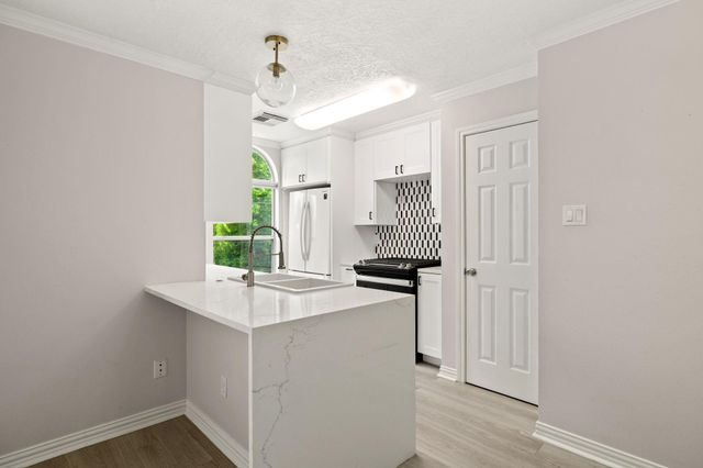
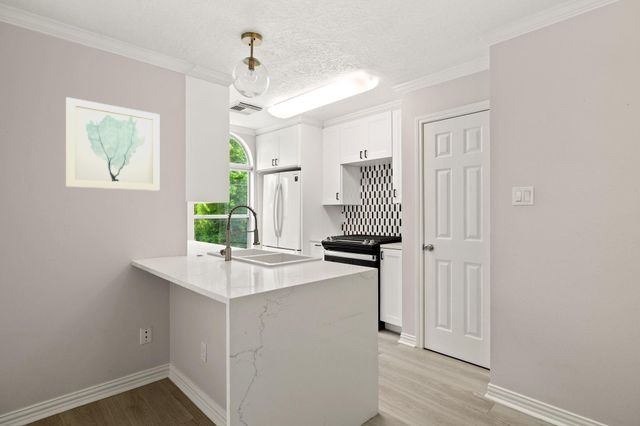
+ wall art [65,96,160,192]
